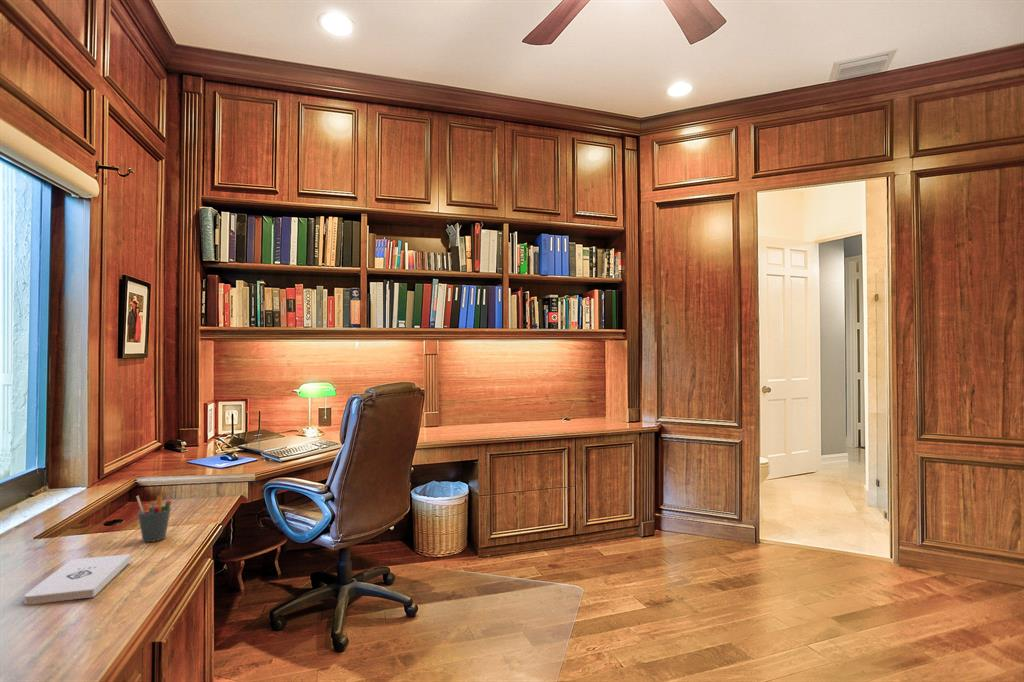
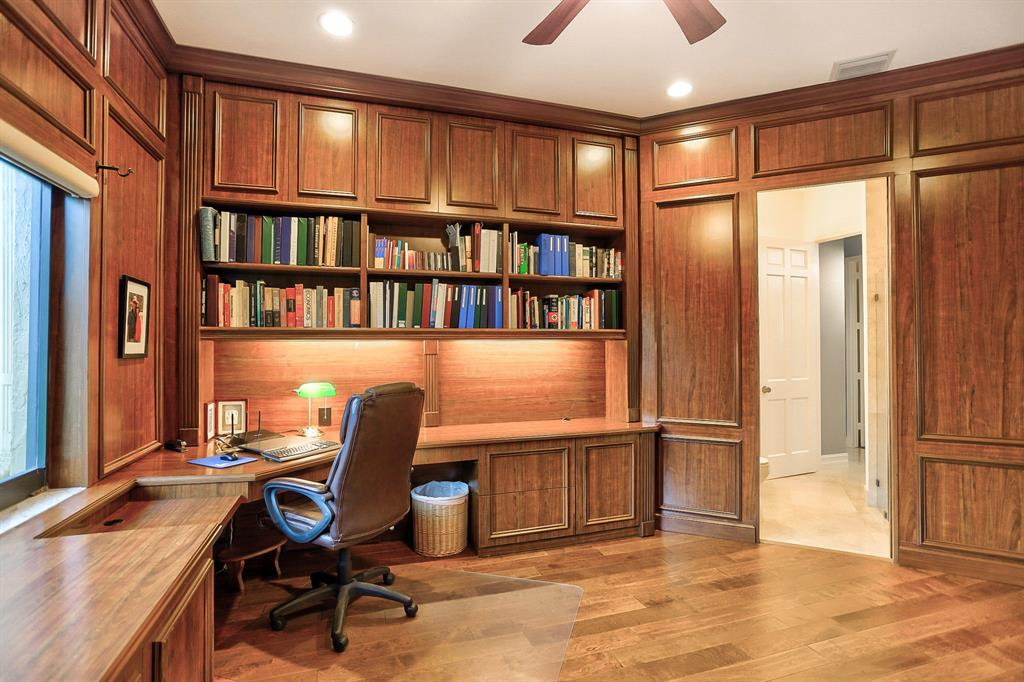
- pen holder [135,494,173,543]
- notepad [23,553,132,605]
